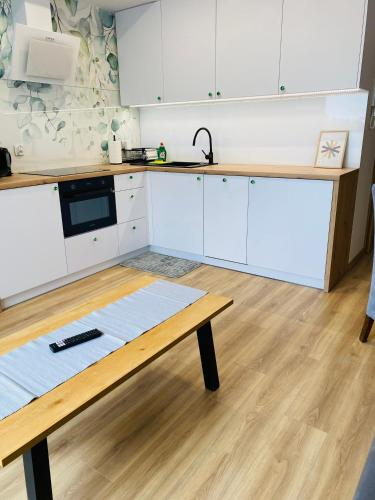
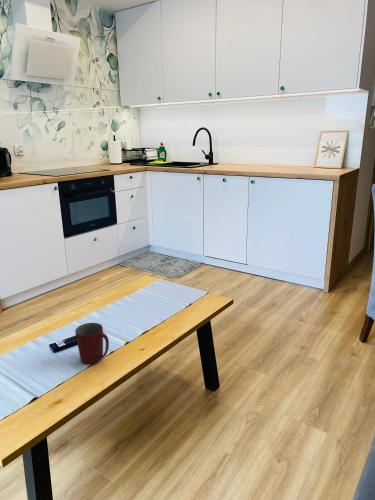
+ mug [74,322,110,365]
